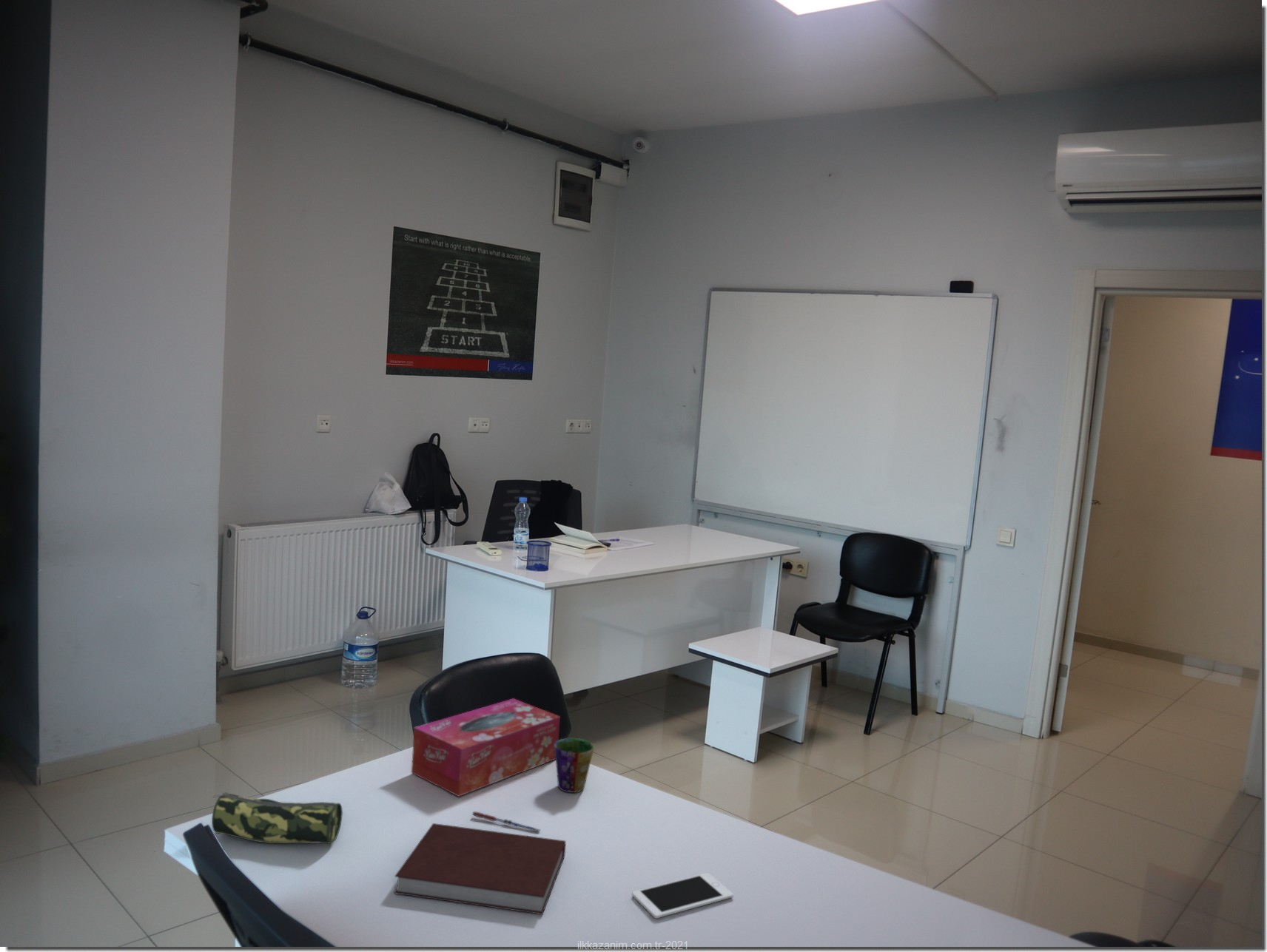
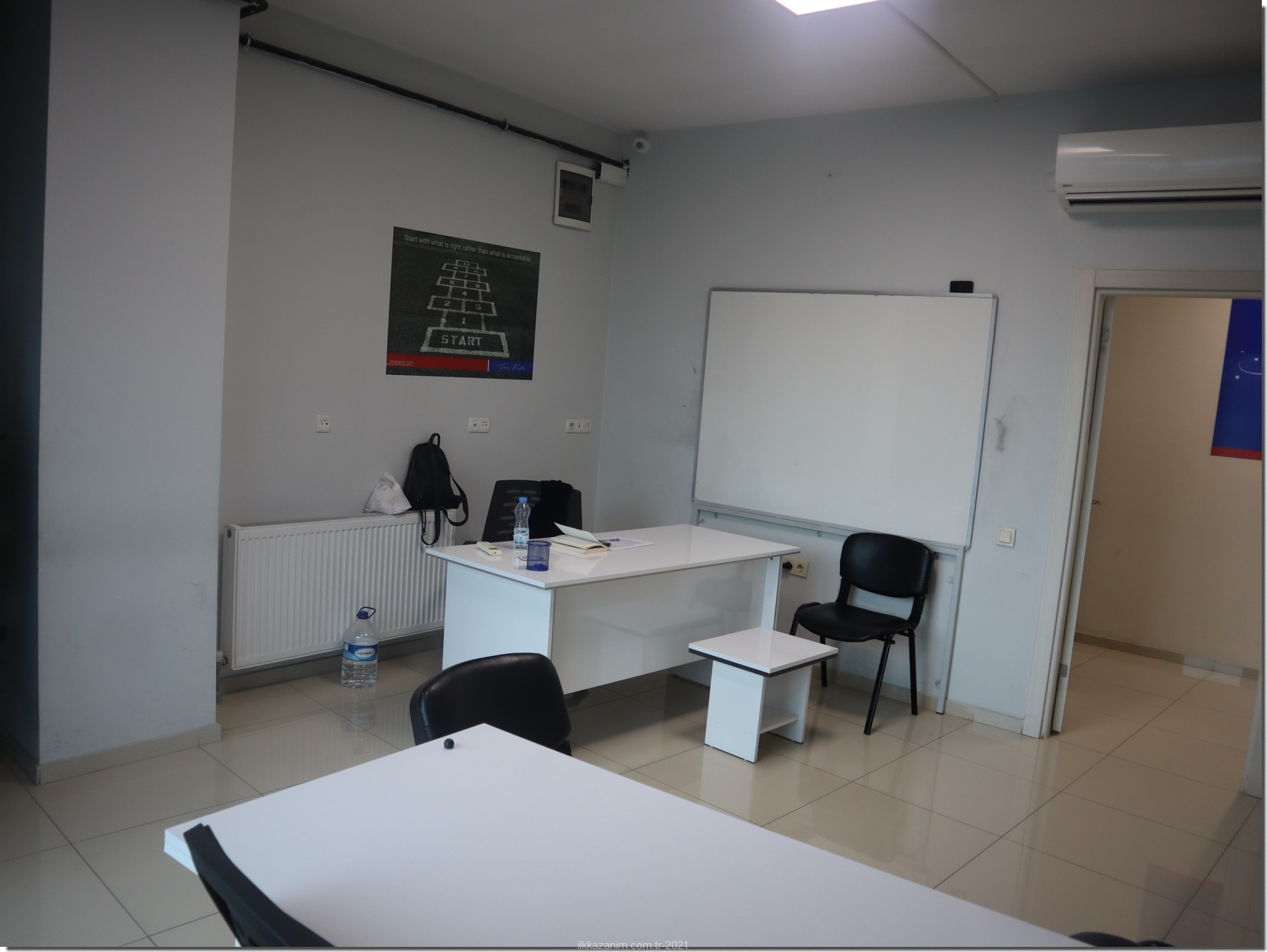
- tissue box [411,698,561,797]
- pen [471,811,541,833]
- notebook [393,823,567,915]
- cell phone [631,872,734,919]
- pencil case [211,792,343,845]
- cup [554,737,595,794]
